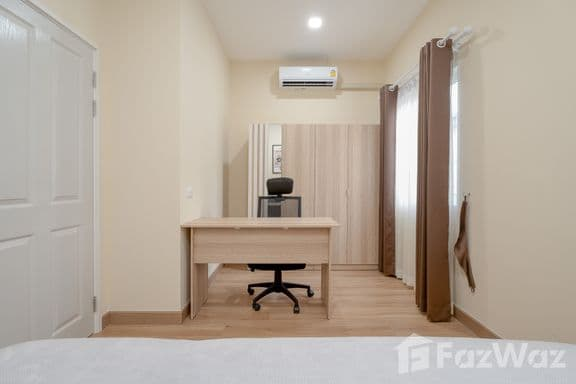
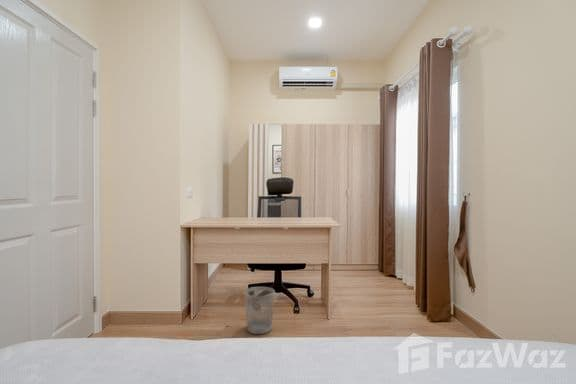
+ wastebasket [243,286,276,335]
